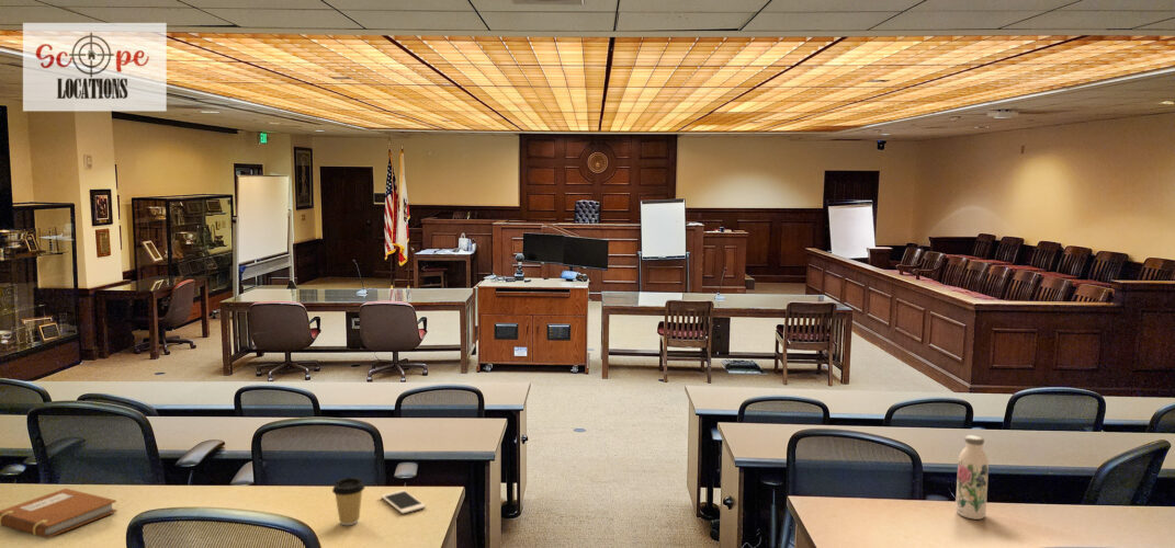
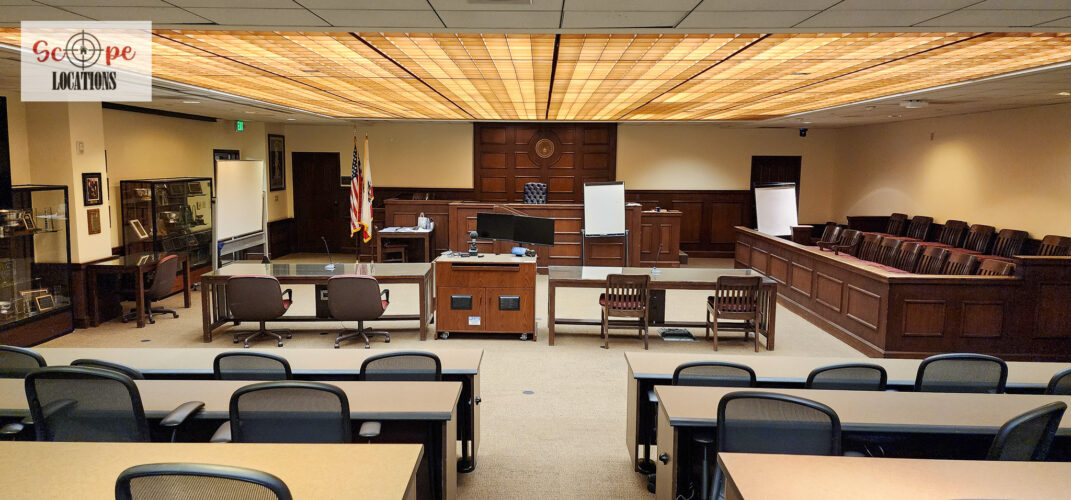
- water bottle [954,434,990,521]
- cell phone [381,489,427,515]
- coffee cup [331,477,365,526]
- notebook [0,488,117,539]
